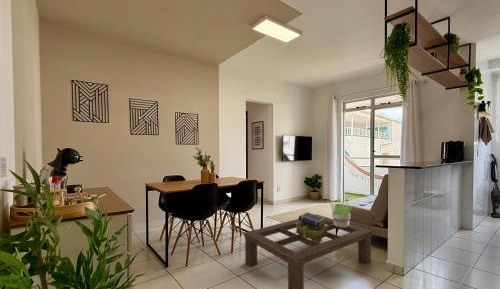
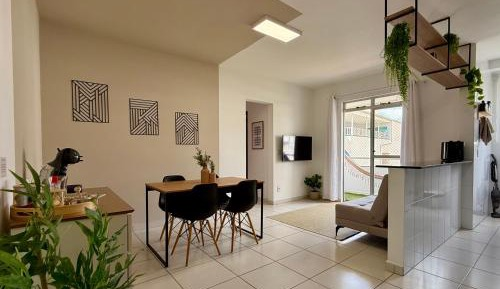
- stack of books [294,211,327,241]
- coffee table [243,213,373,289]
- potted plant [325,198,356,228]
